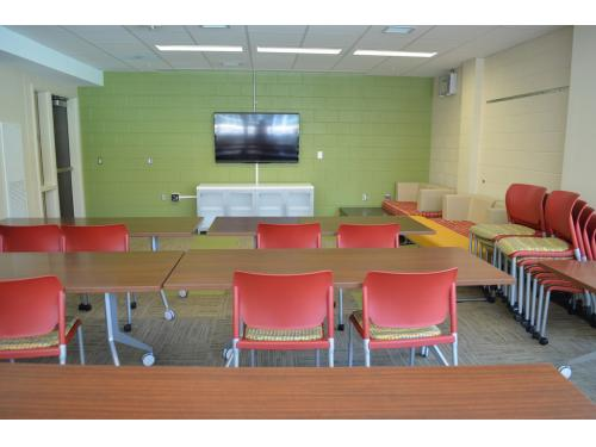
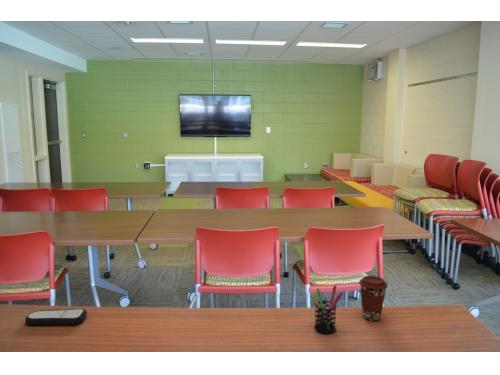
+ pen holder [311,284,344,335]
+ coffee cup [358,275,389,322]
+ remote control [24,308,88,326]
